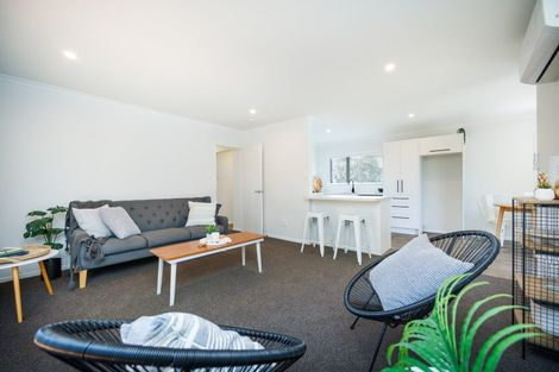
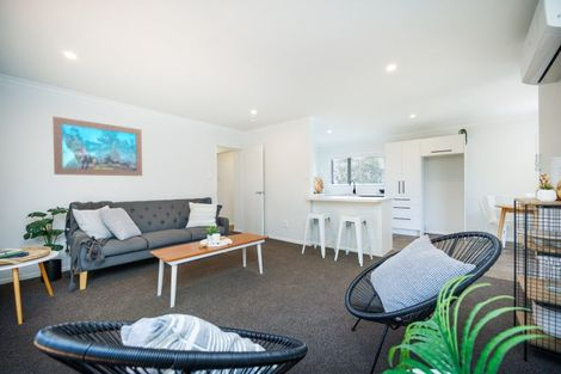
+ wall art [51,116,143,177]
